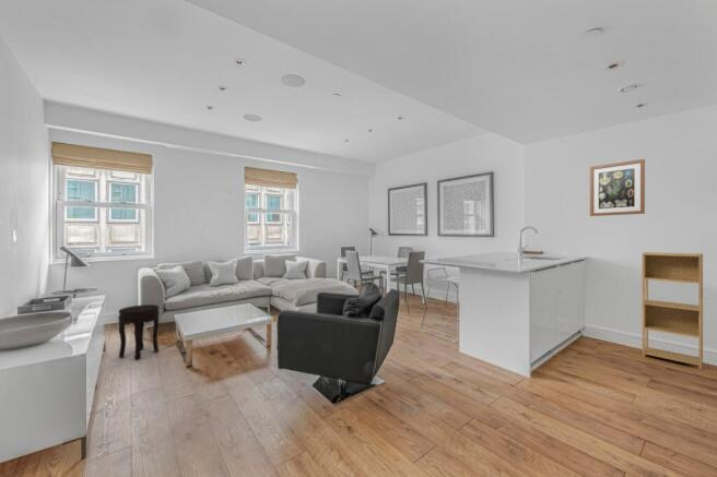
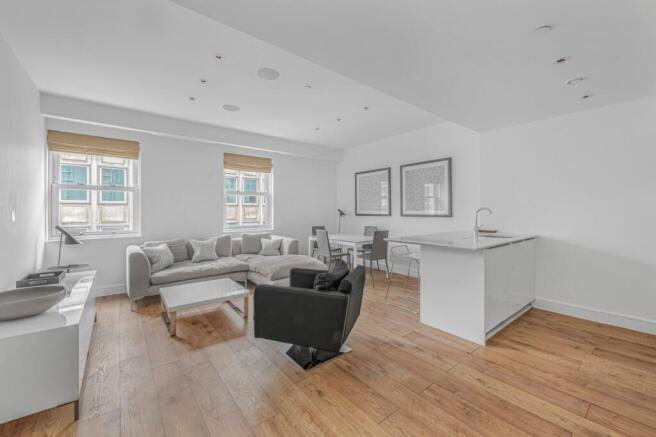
- side table [117,303,161,361]
- shelving unit [642,251,704,371]
- wall art [589,158,646,217]
